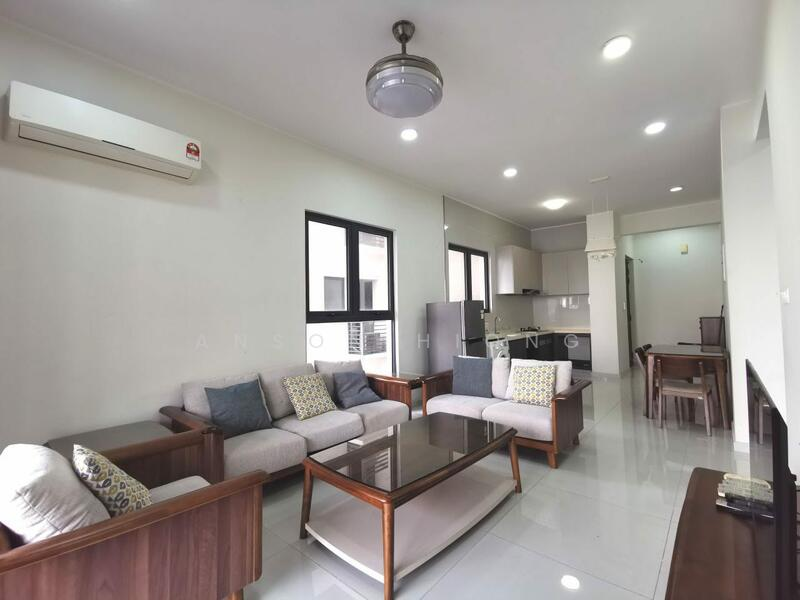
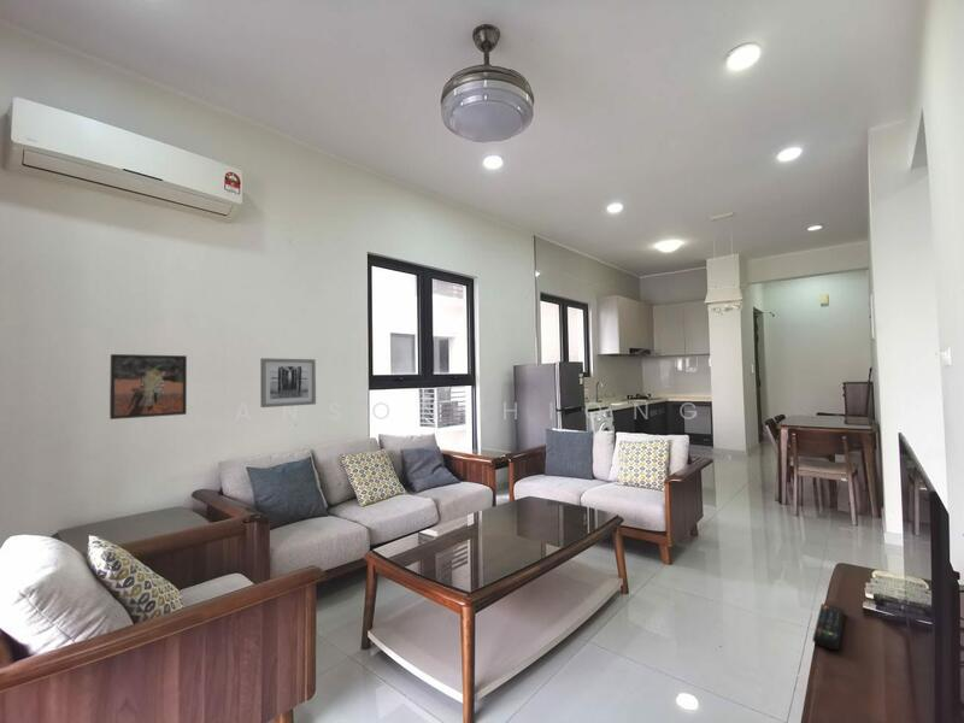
+ remote control [811,602,846,651]
+ wall art [259,357,317,408]
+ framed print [108,353,188,421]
